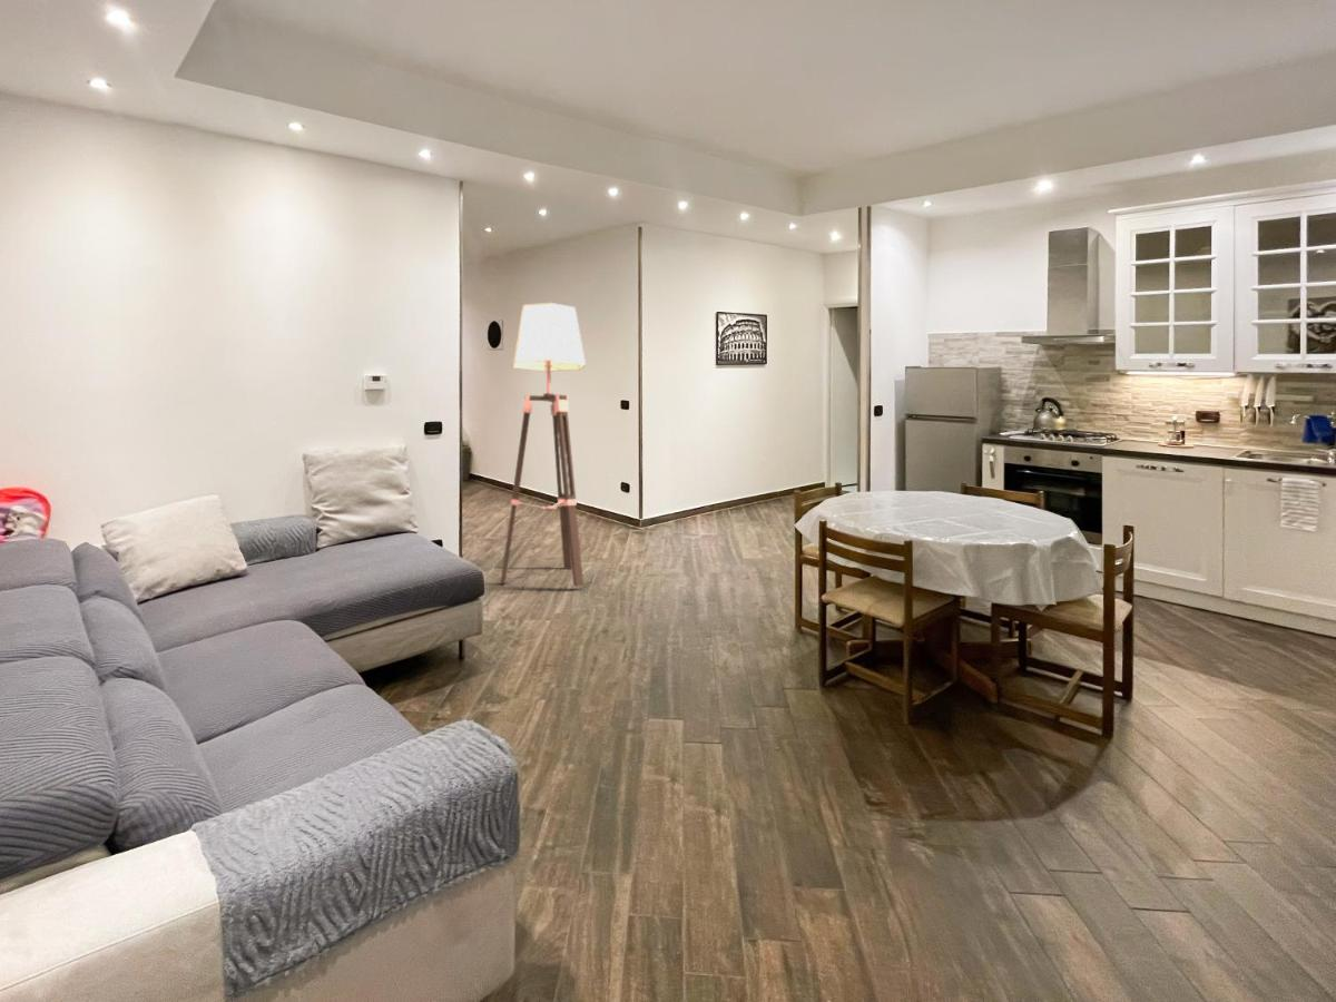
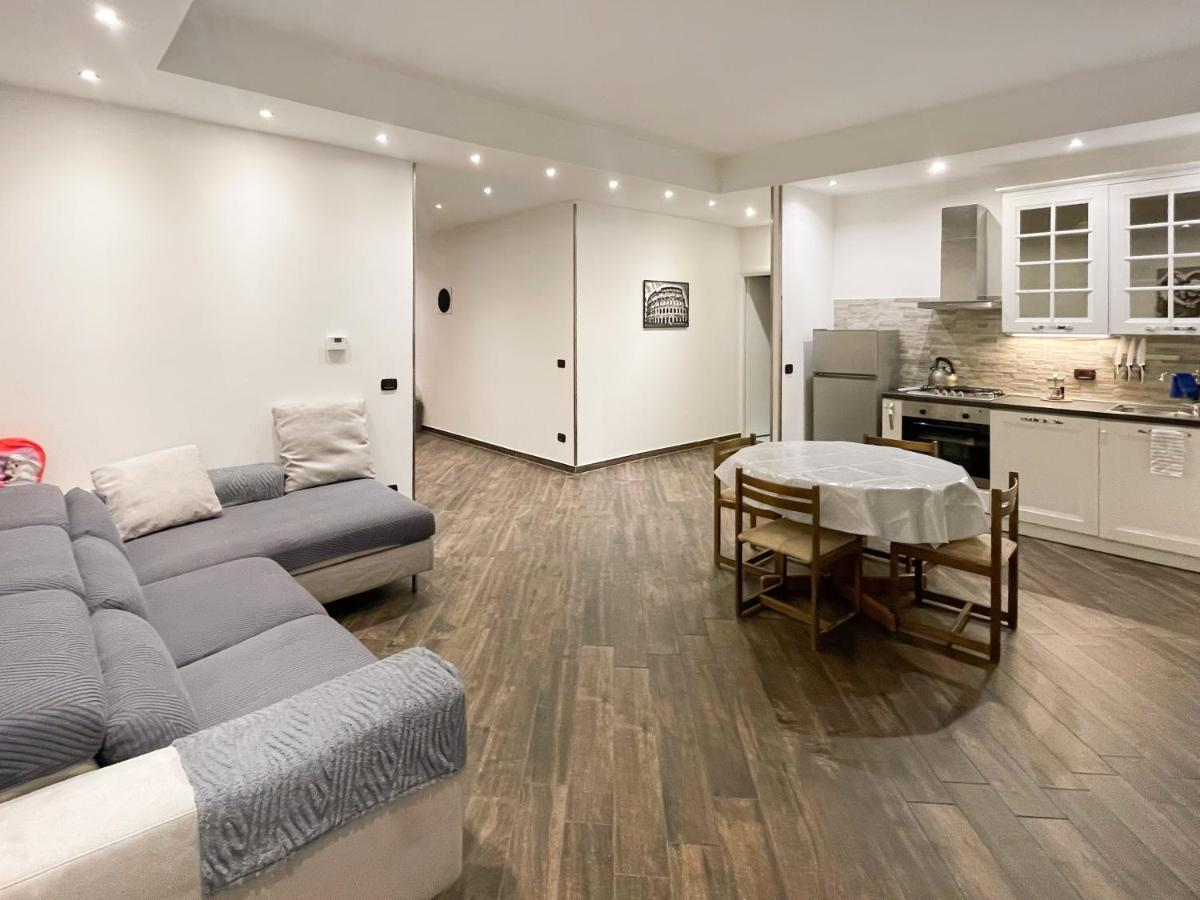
- floor lamp [500,302,587,587]
